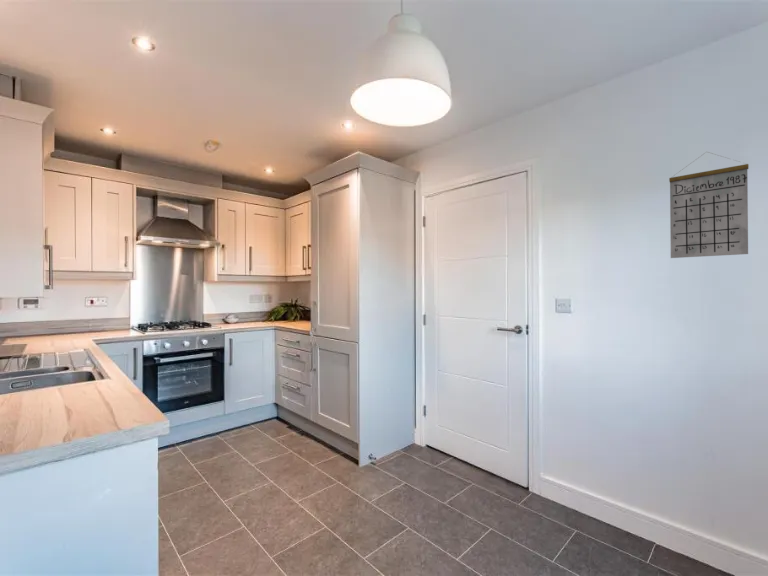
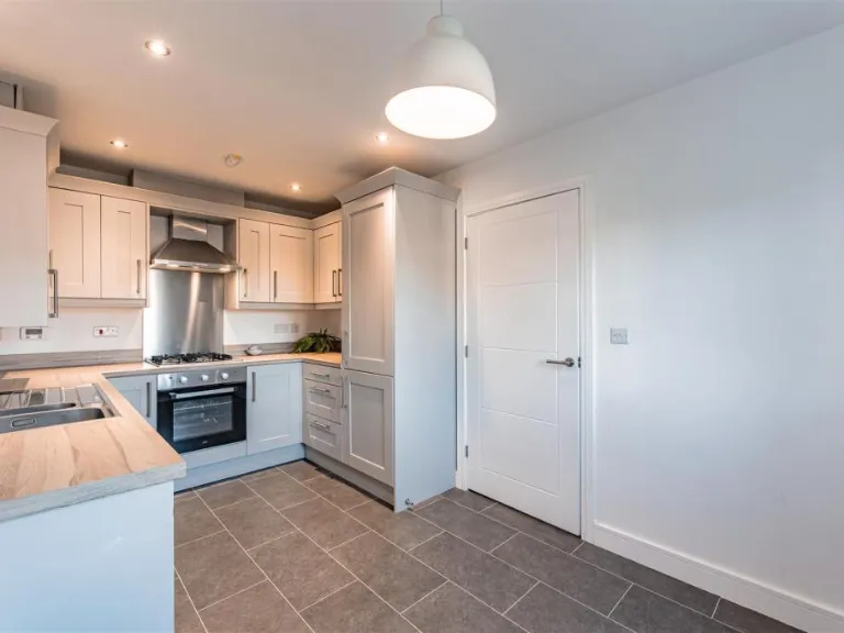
- calendar [668,151,750,259]
